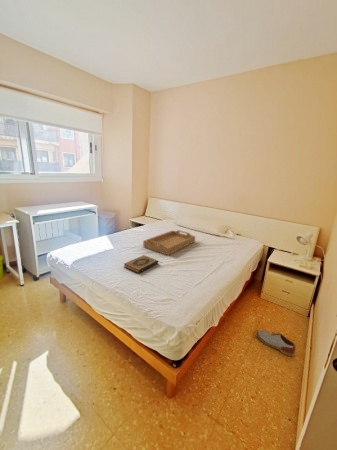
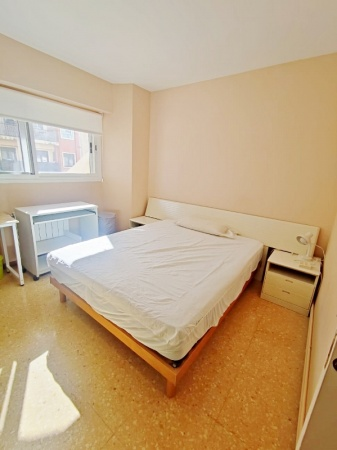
- serving tray [142,229,196,256]
- shoe [256,329,296,357]
- hardback book [123,254,159,274]
